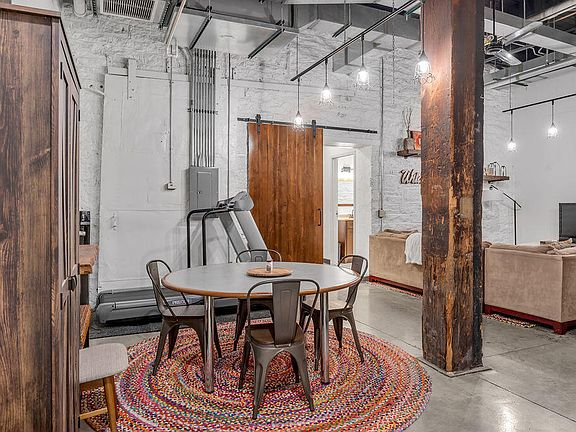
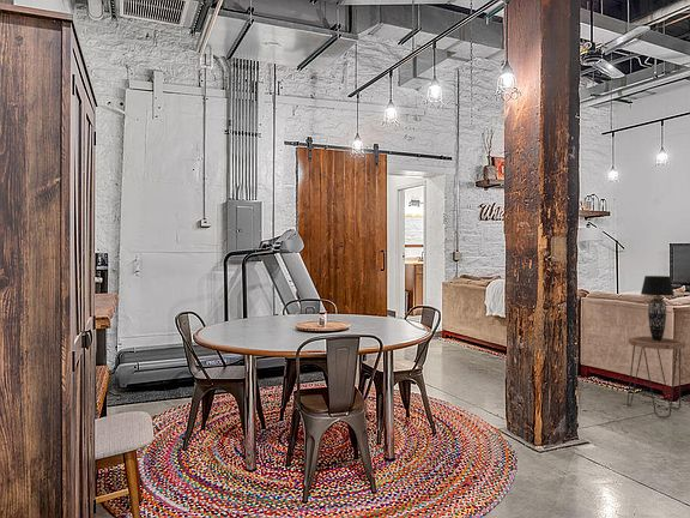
+ table lamp [640,275,676,341]
+ side table [627,335,686,418]
